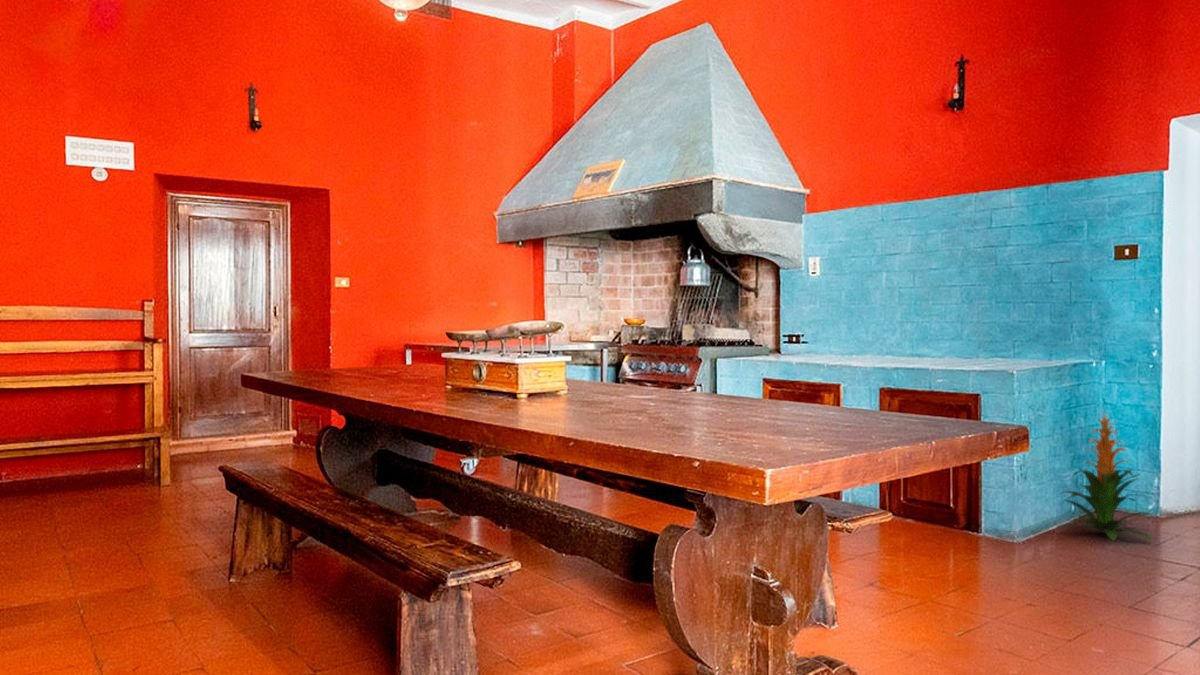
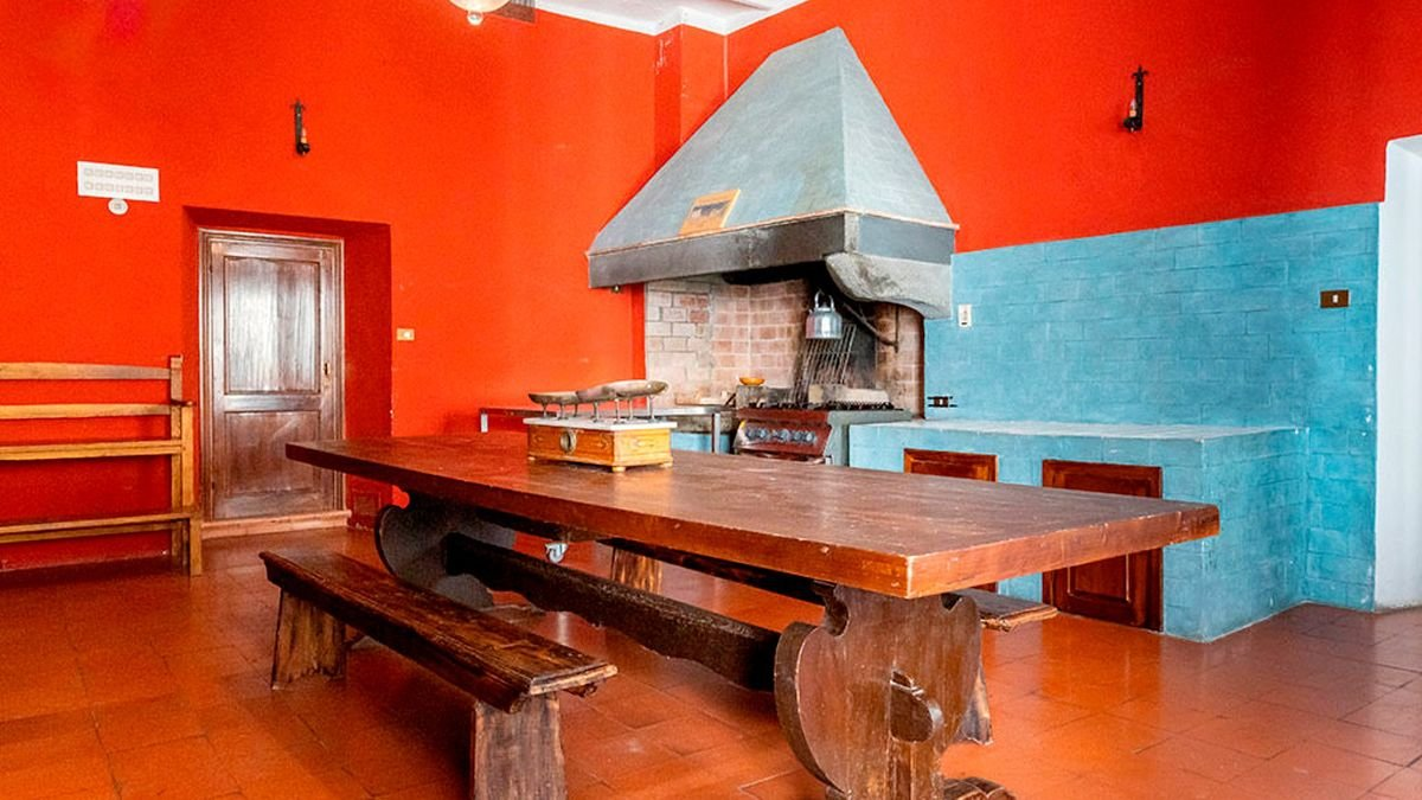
- indoor plant [1058,409,1154,542]
